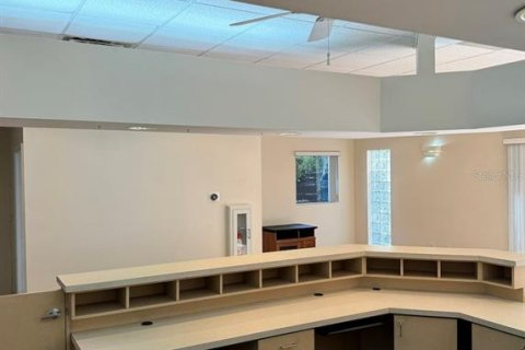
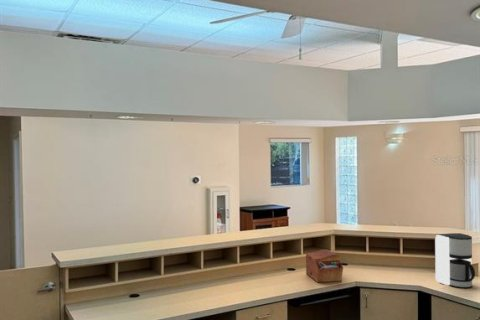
+ coffee maker [434,232,476,289]
+ sewing box [305,248,344,283]
